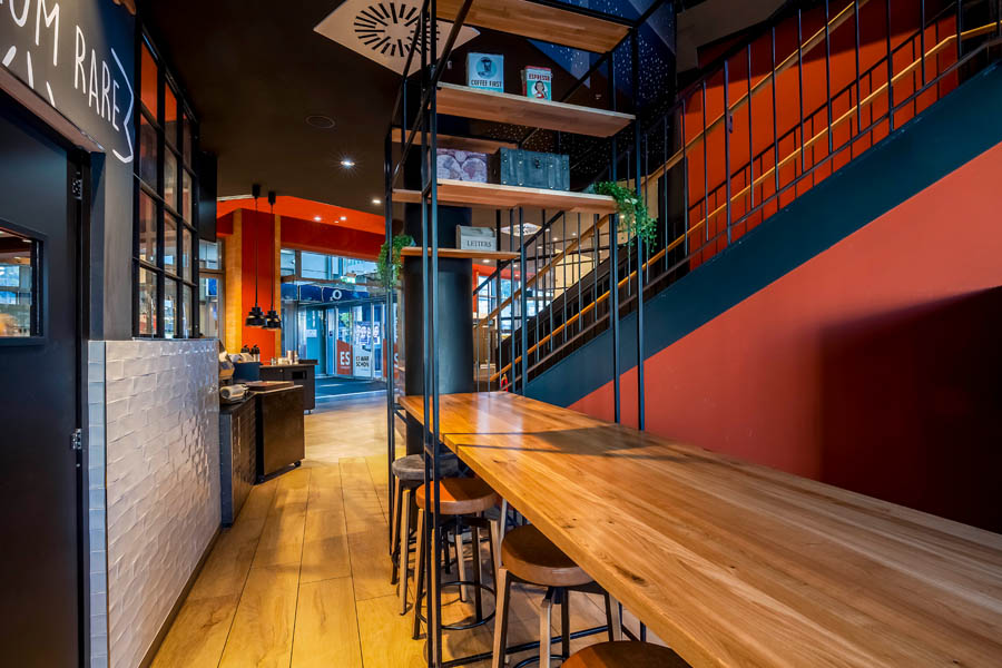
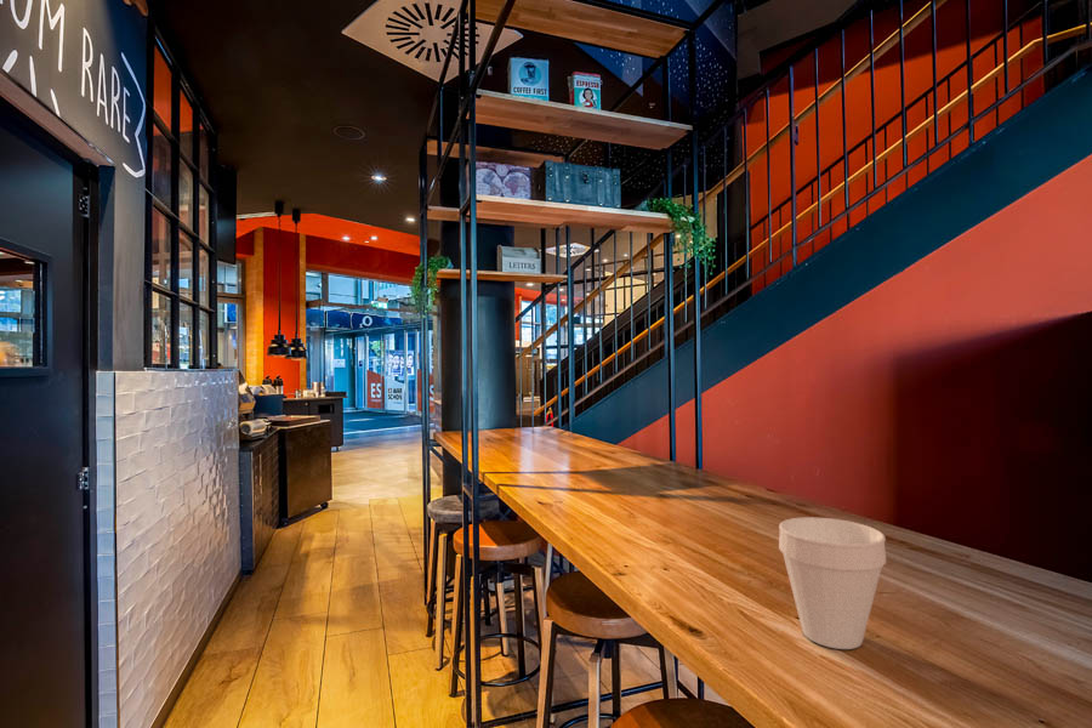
+ cup [778,516,887,650]
